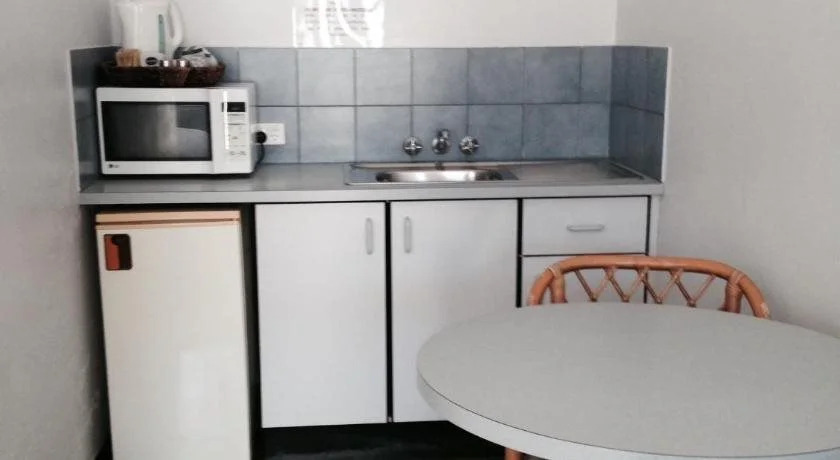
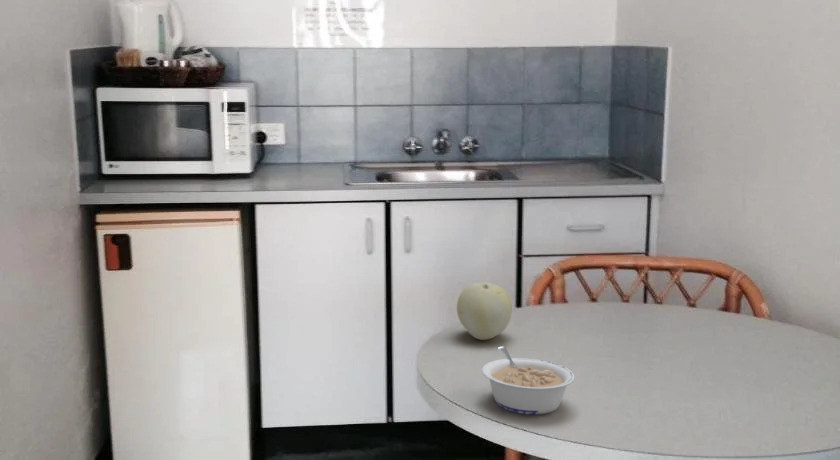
+ fruit [456,281,513,341]
+ legume [481,345,575,415]
